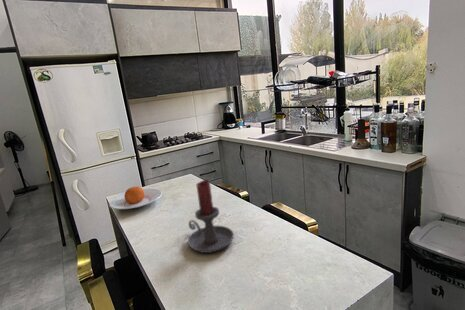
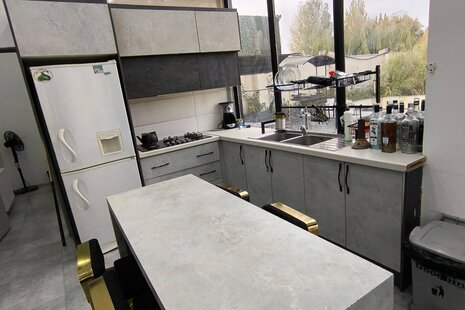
- plate [108,186,163,210]
- candle holder [187,179,235,254]
